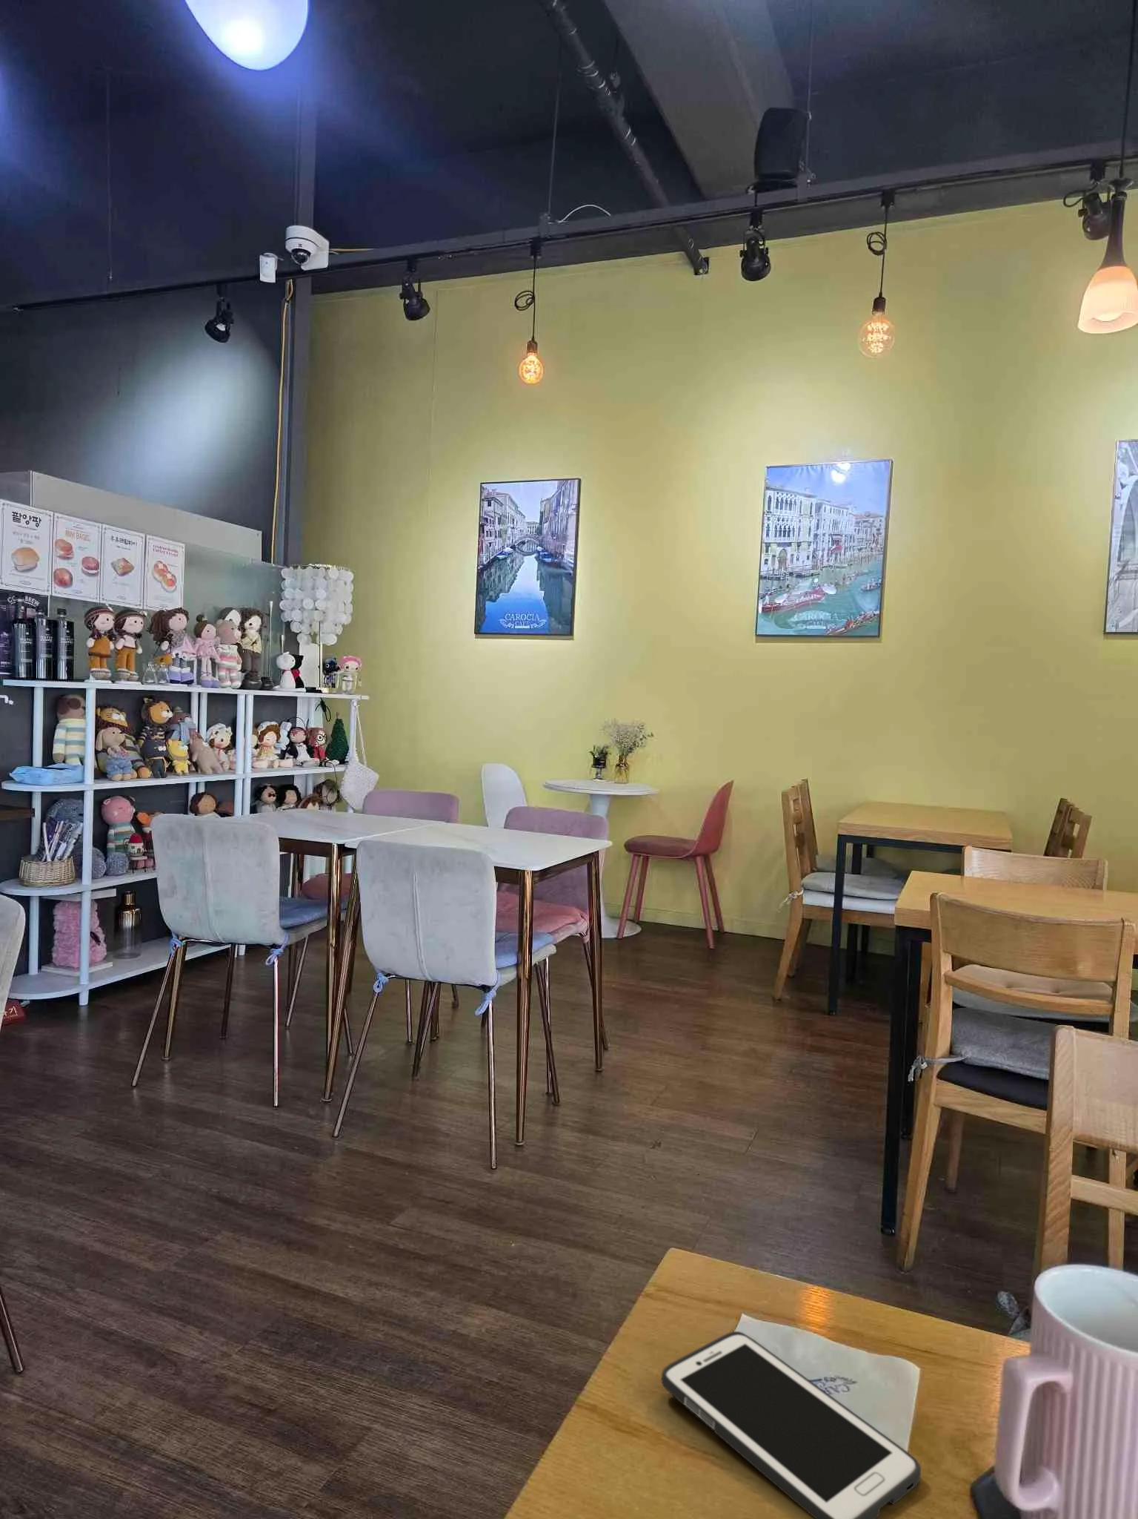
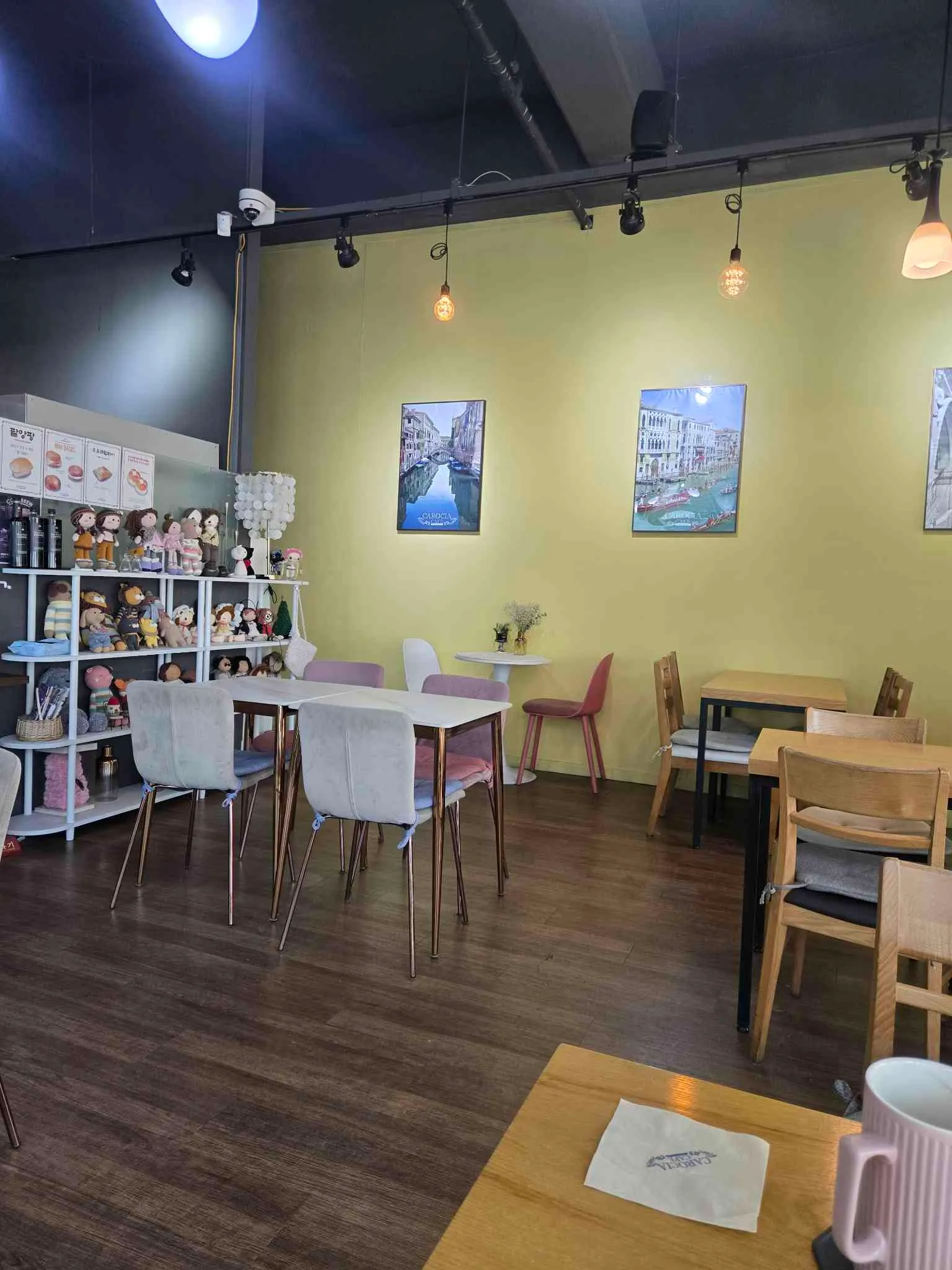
- cell phone [661,1330,922,1519]
